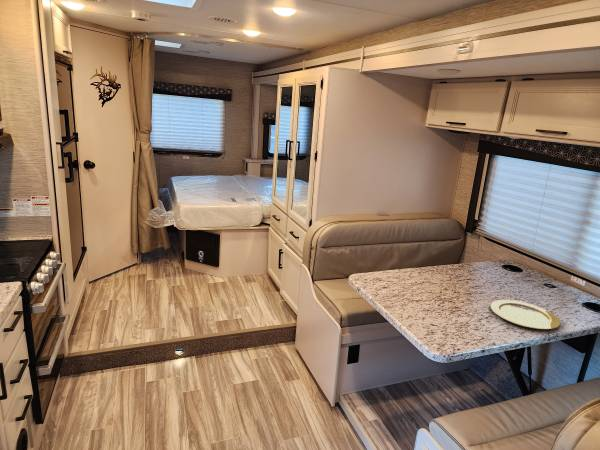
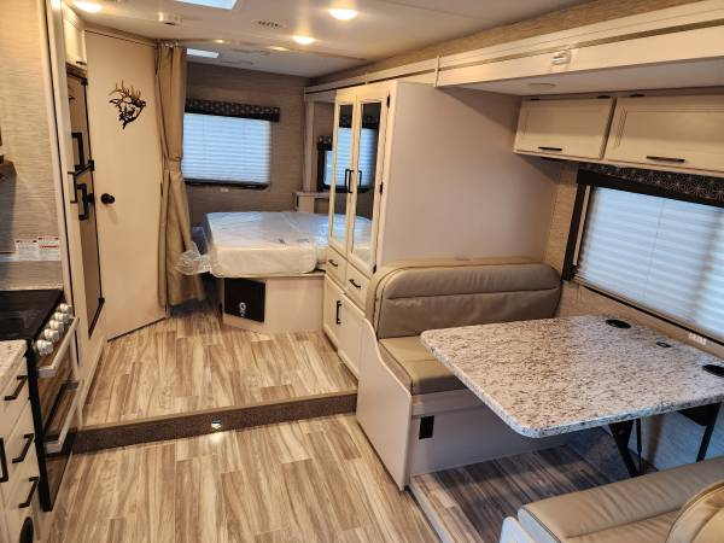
- plate [489,299,561,330]
